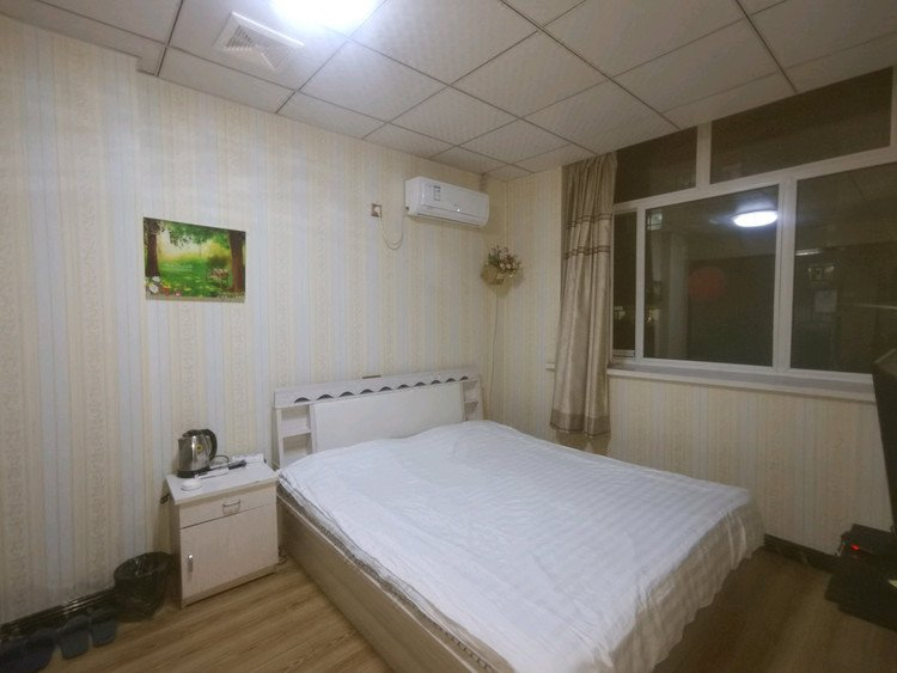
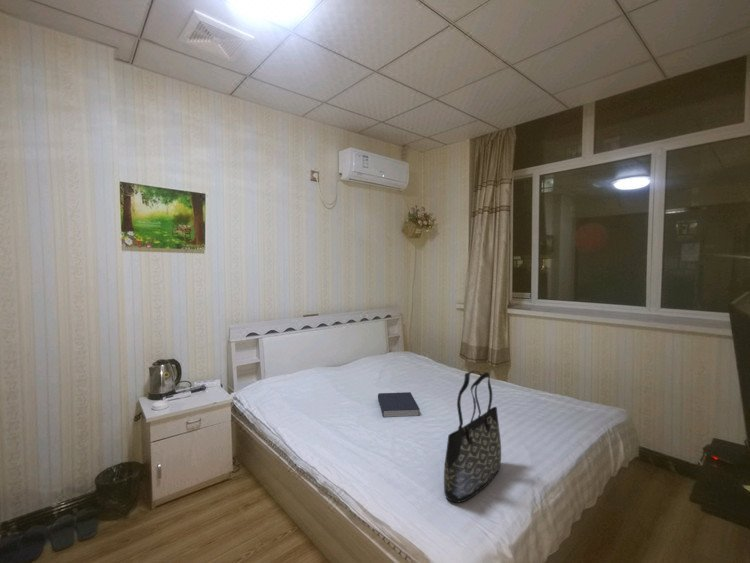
+ book [377,391,421,418]
+ tote bag [443,370,502,503]
